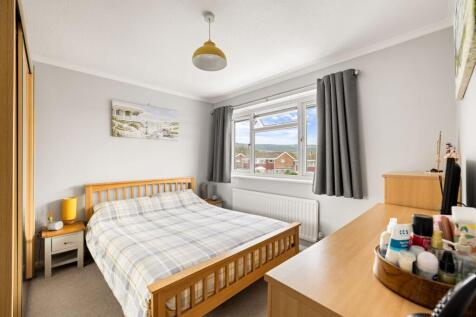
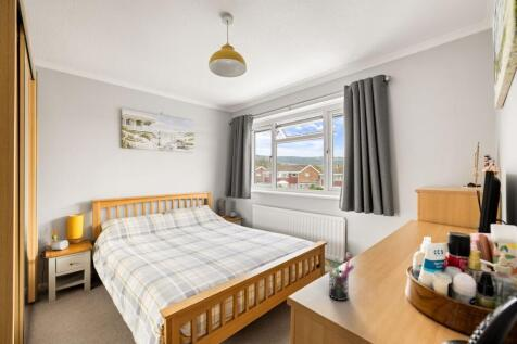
+ pen holder [324,256,355,302]
